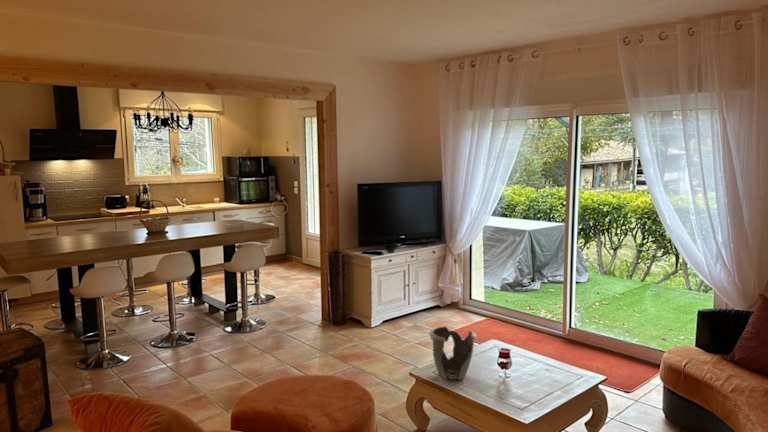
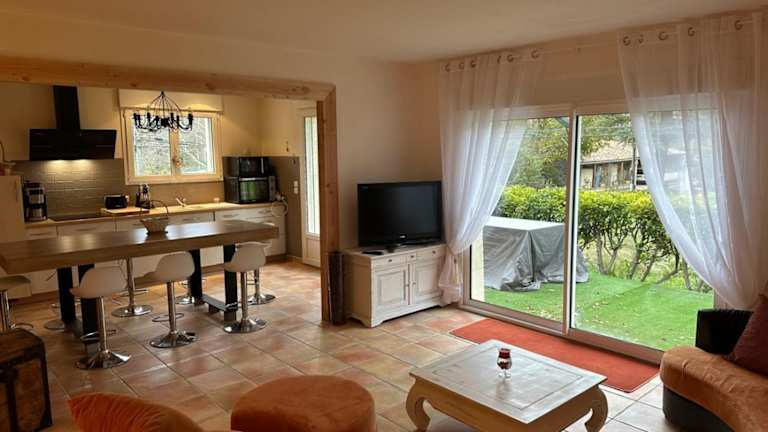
- decorative bowl [428,326,477,381]
